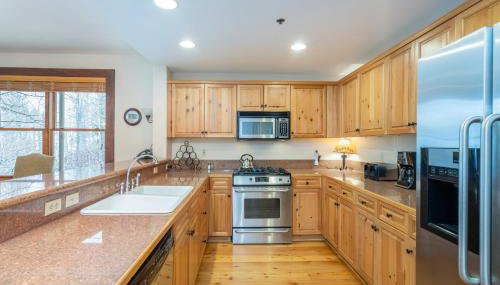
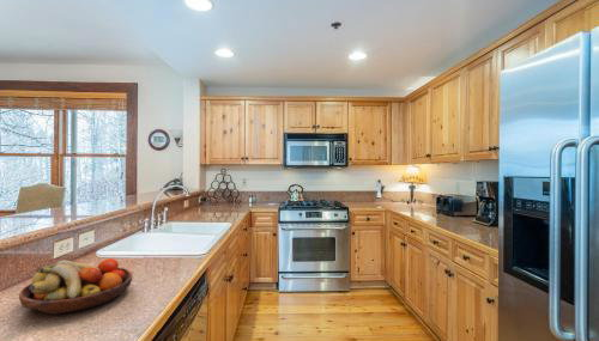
+ fruit bowl [18,257,134,316]
